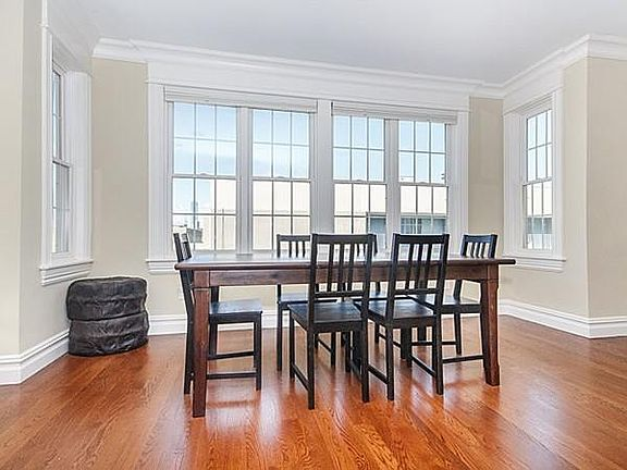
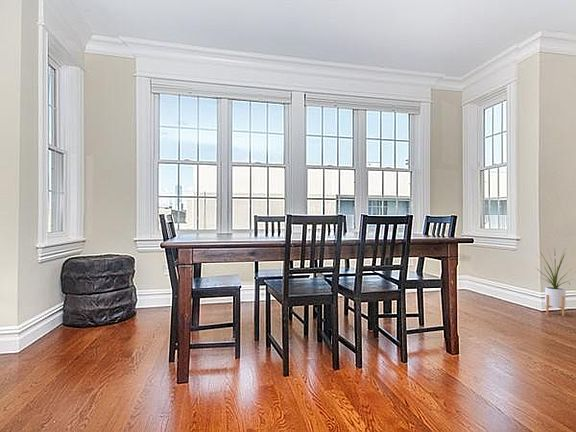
+ house plant [534,247,575,317]
